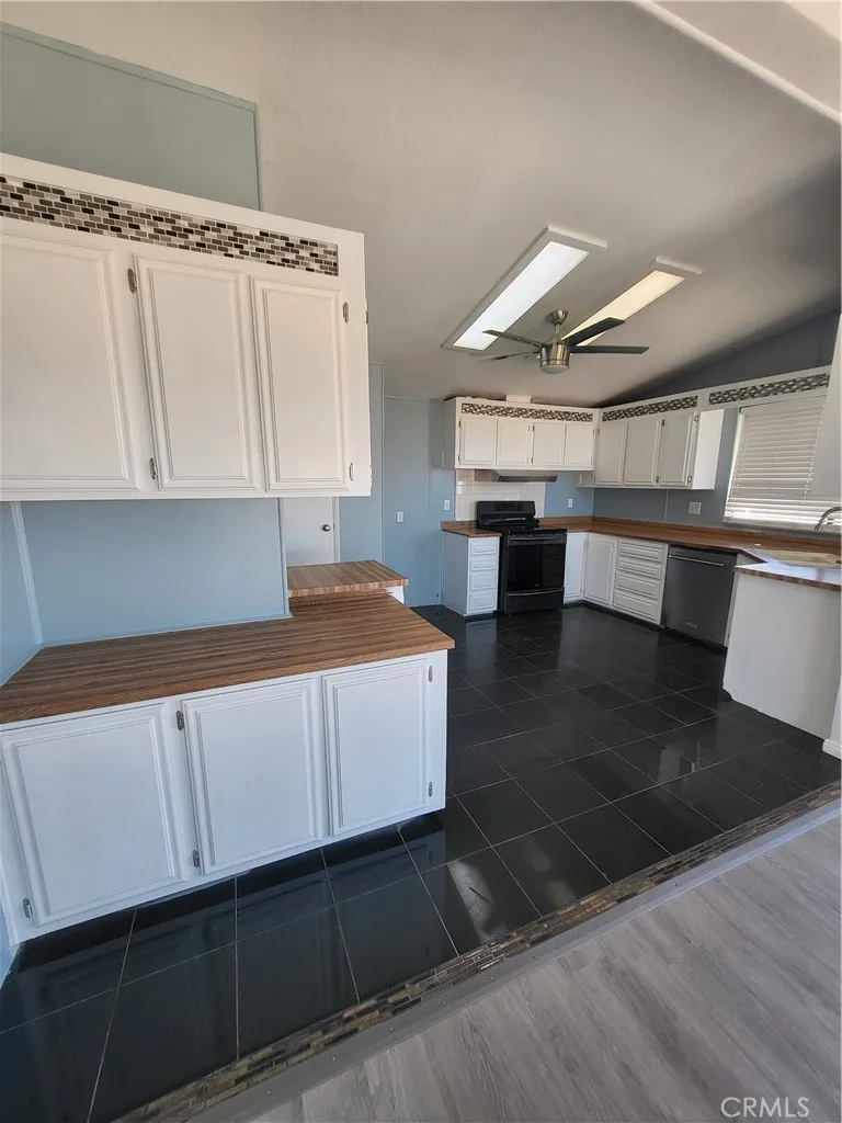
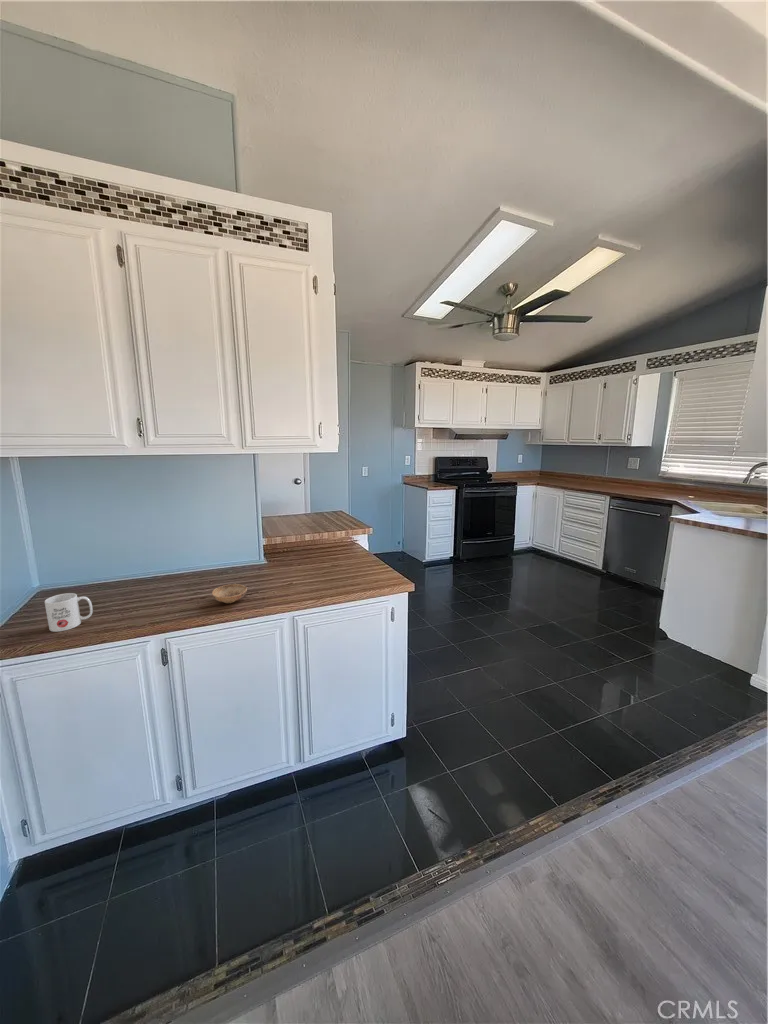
+ bowl [211,583,248,604]
+ mug [44,592,93,633]
